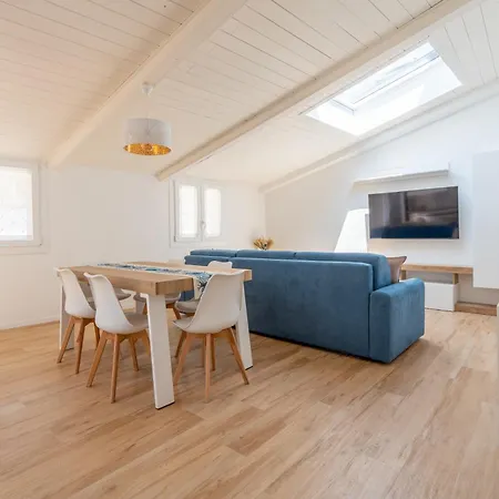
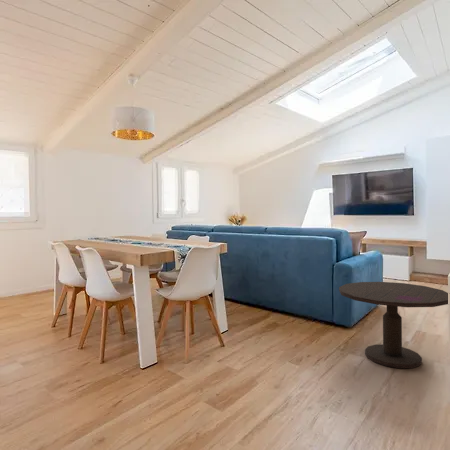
+ side table [338,281,449,369]
